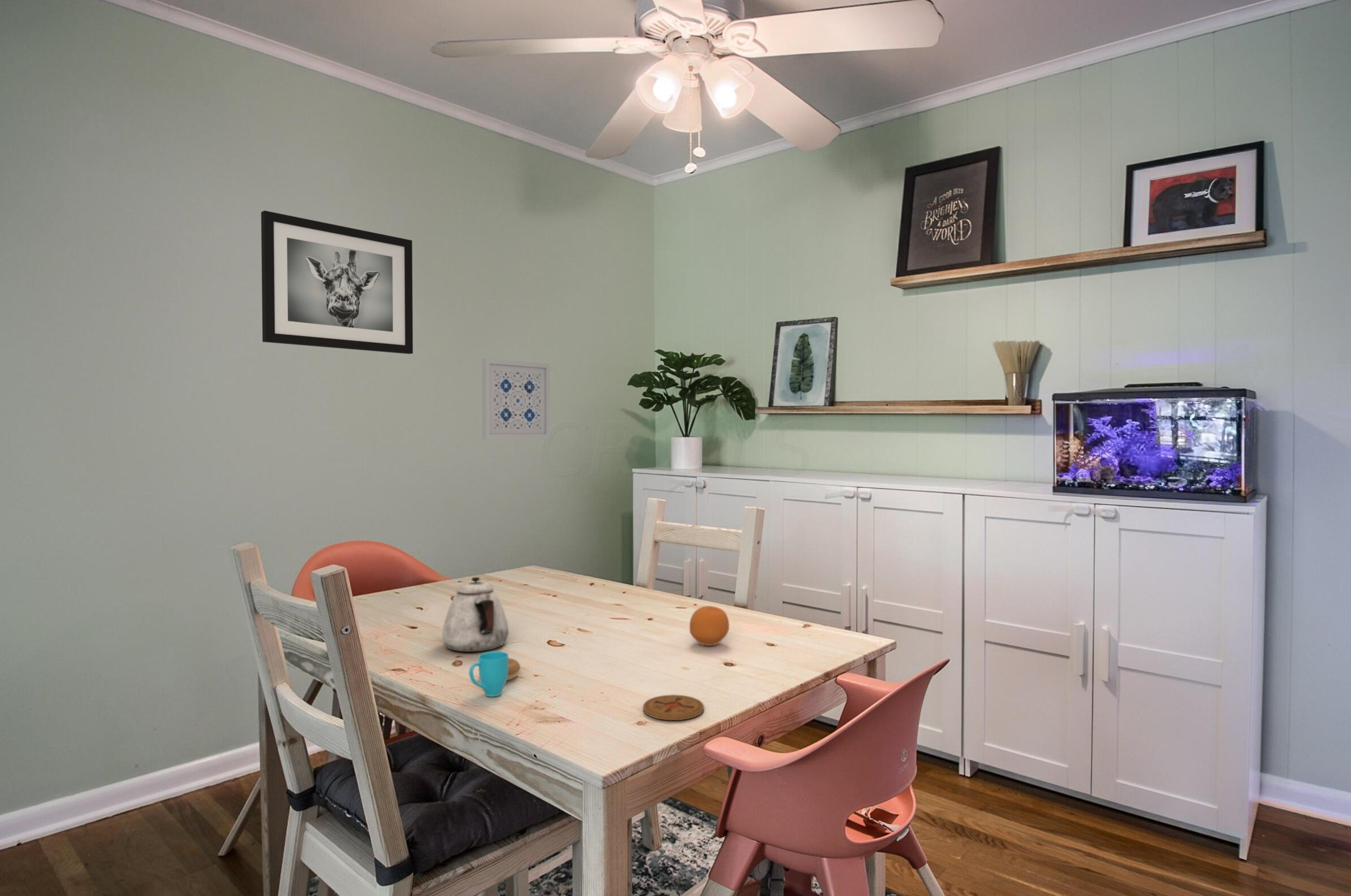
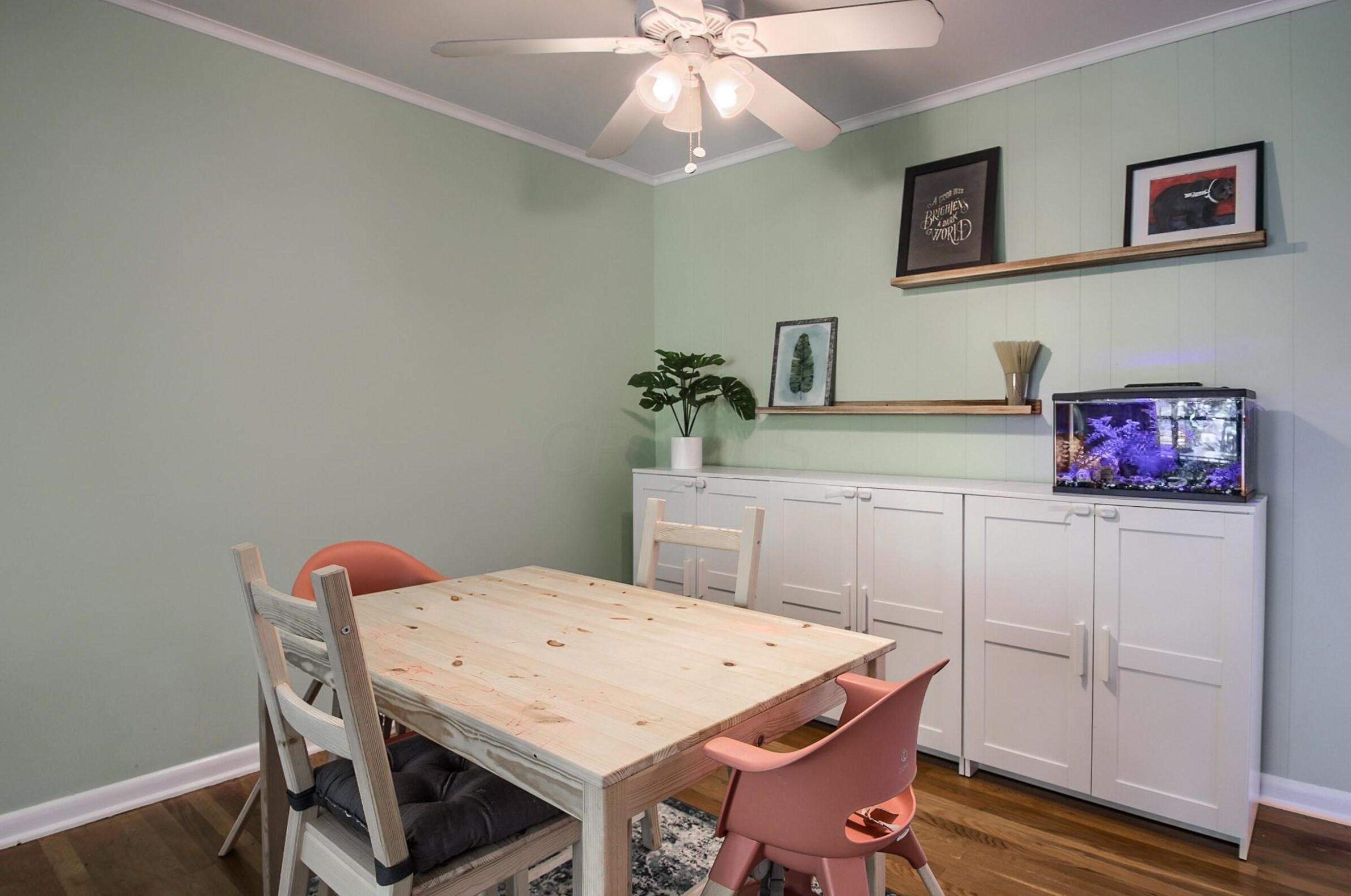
- wall art [481,358,551,440]
- cup [468,651,521,697]
- wall art [261,210,413,355]
- teapot [442,577,509,653]
- fruit [689,605,730,646]
- coaster [643,694,704,721]
